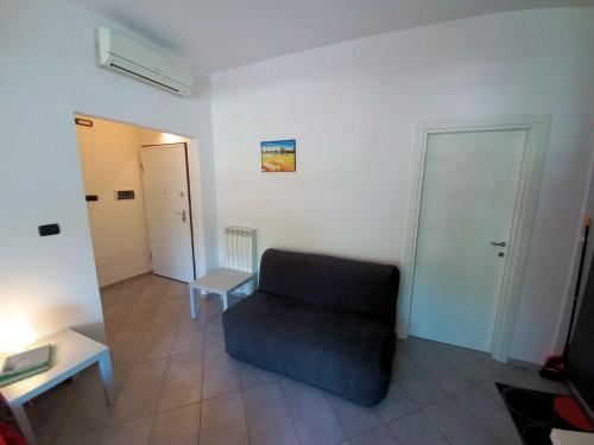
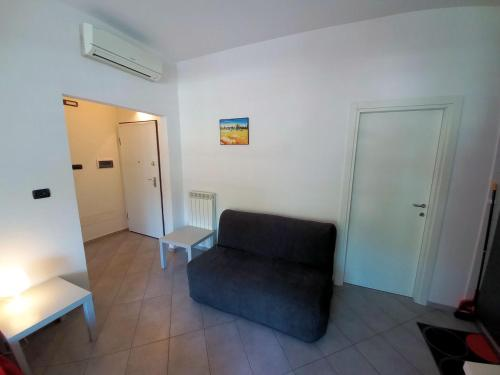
- book [0,343,53,388]
